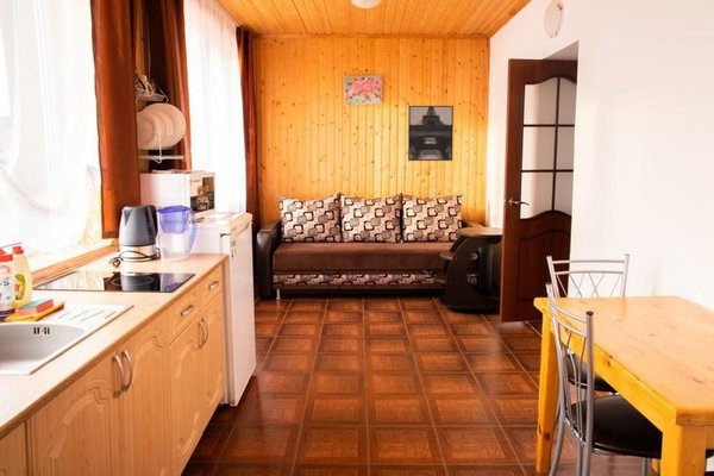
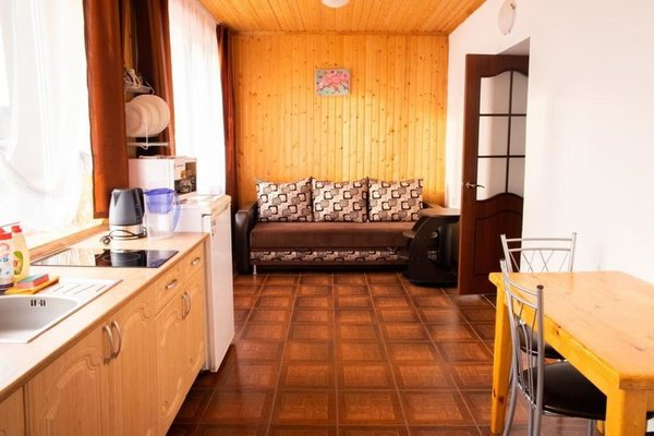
- wall art [407,105,455,162]
